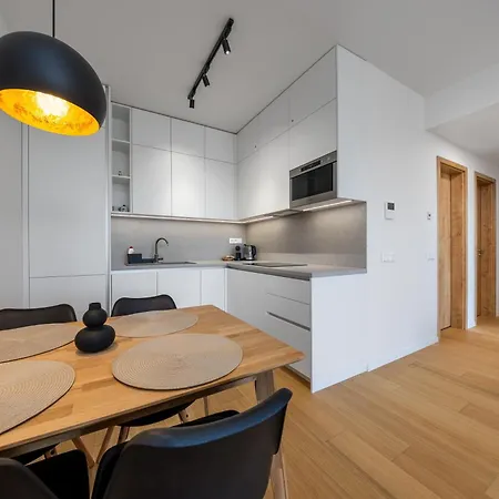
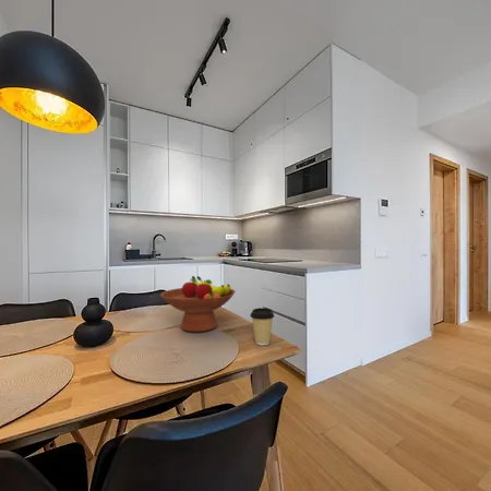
+ fruit bowl [159,275,237,333]
+ coffee cup [249,307,275,346]
